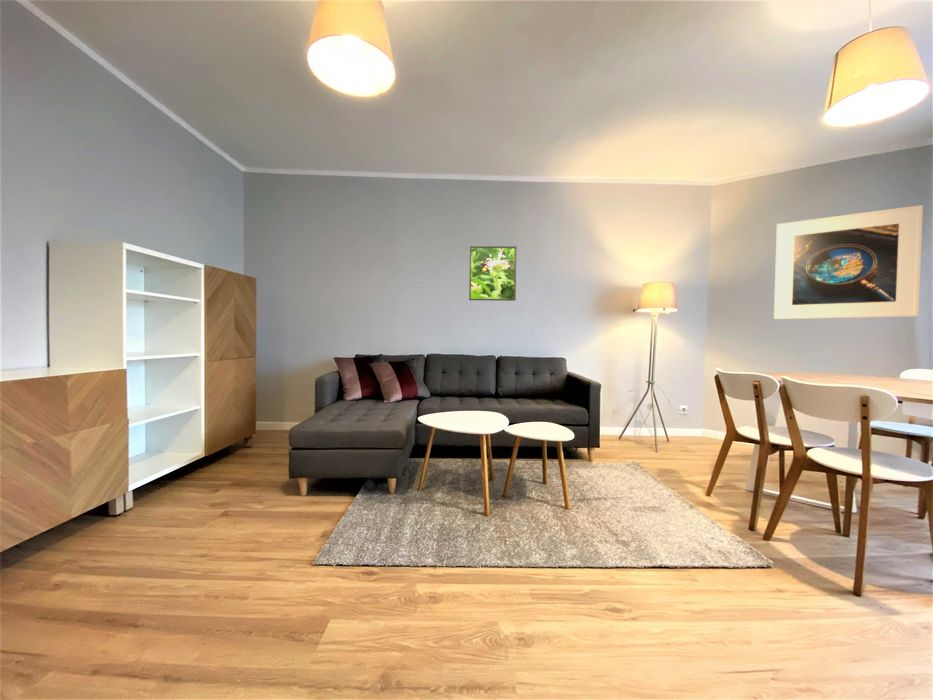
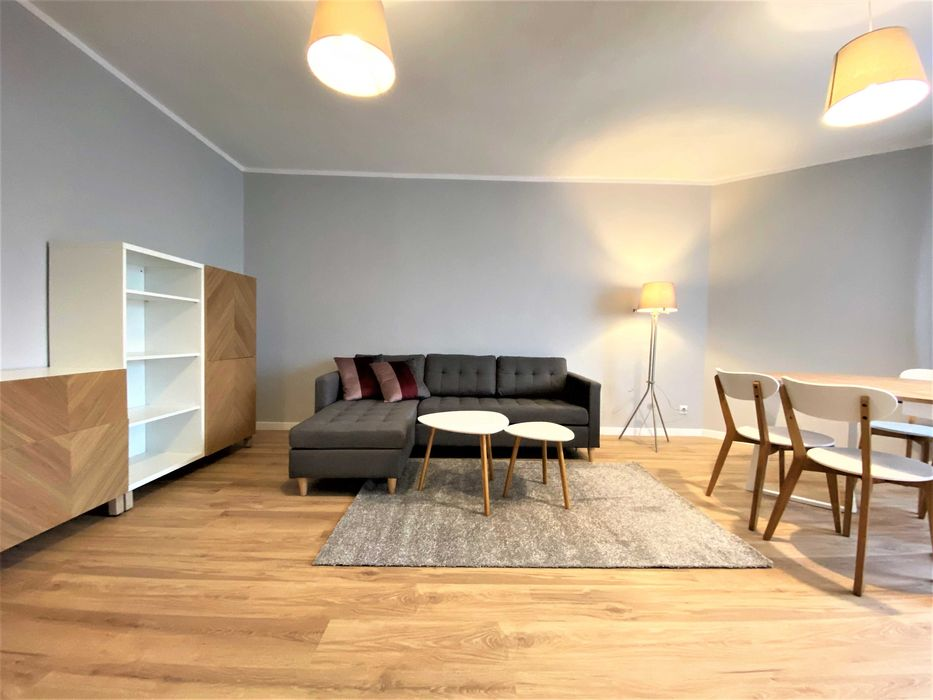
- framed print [468,245,517,302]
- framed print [773,204,924,320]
